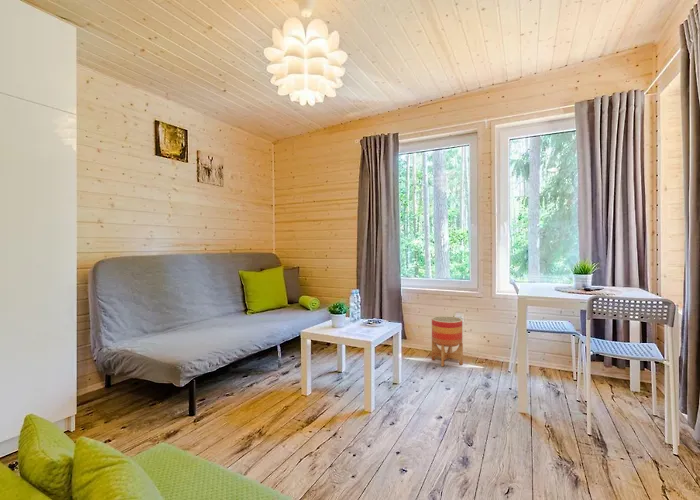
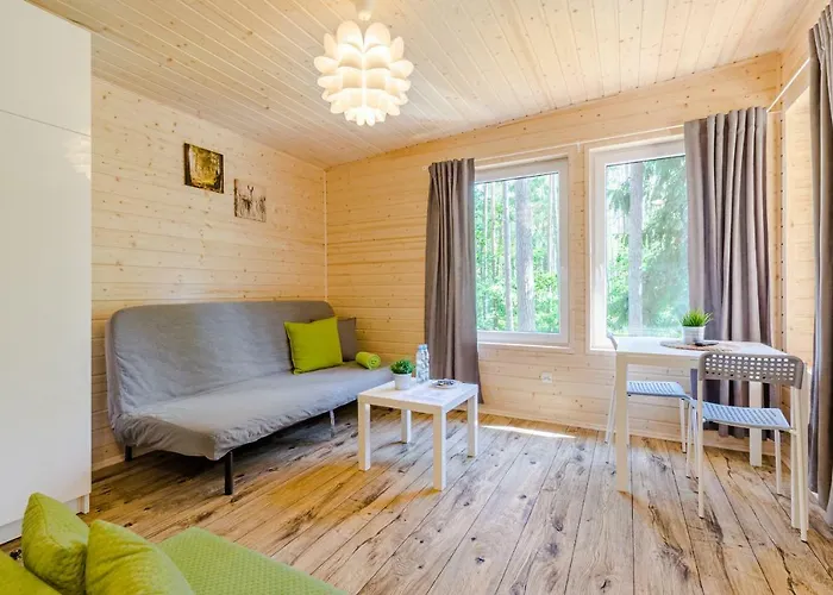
- planter [431,315,464,367]
